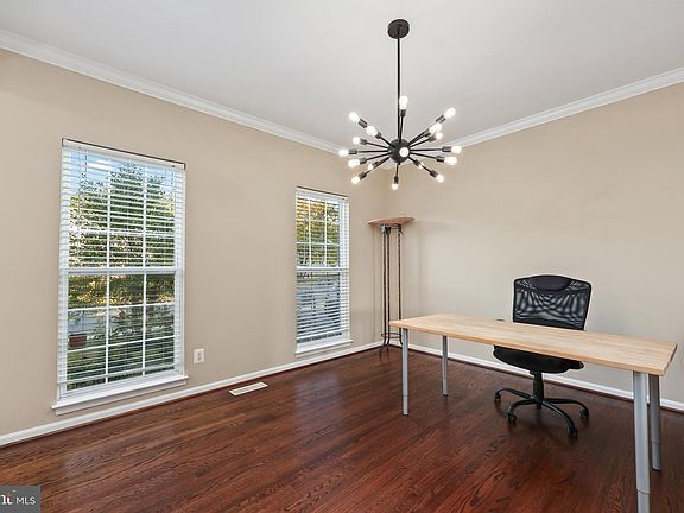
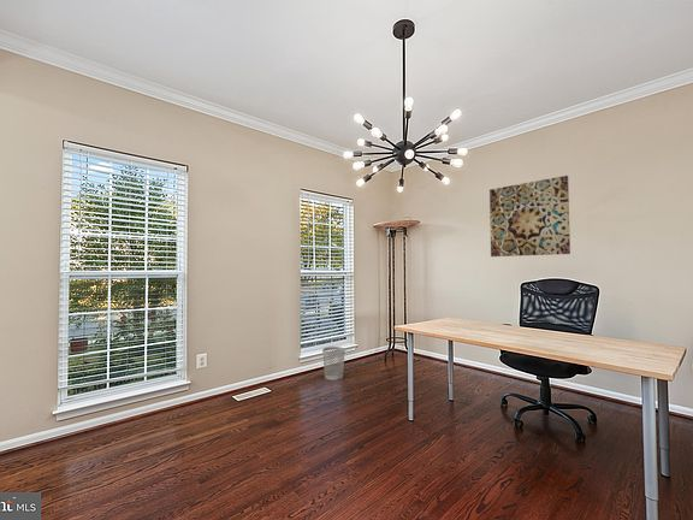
+ wall art [488,175,571,258]
+ wastebasket [321,345,346,382]
